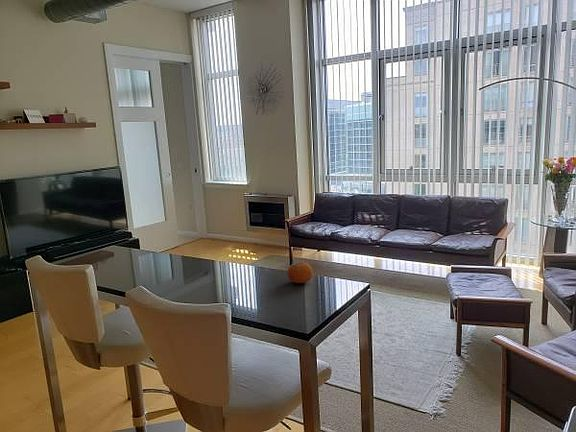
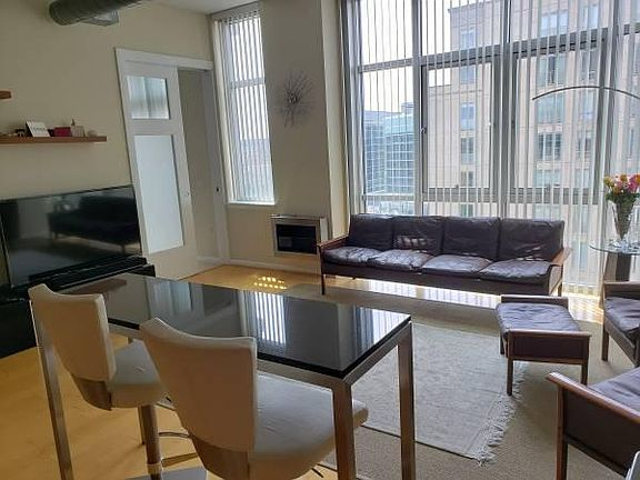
- fruit [286,261,314,284]
